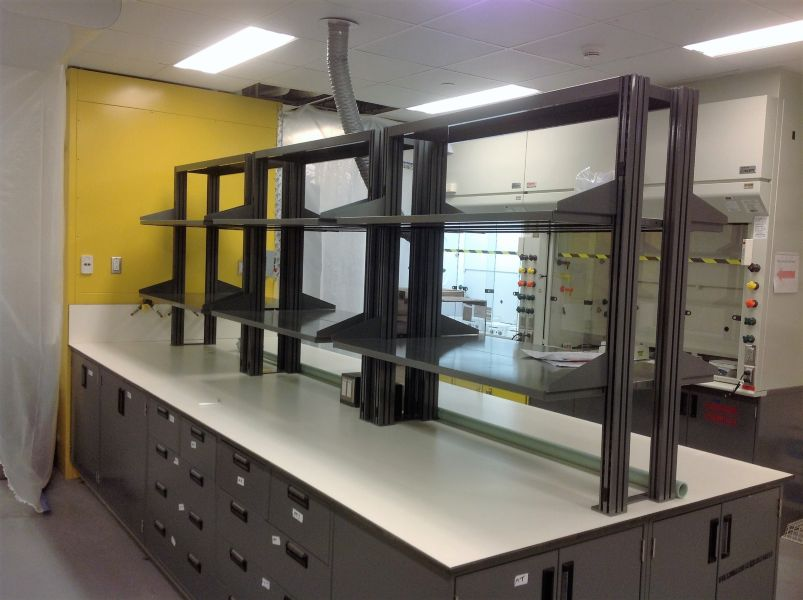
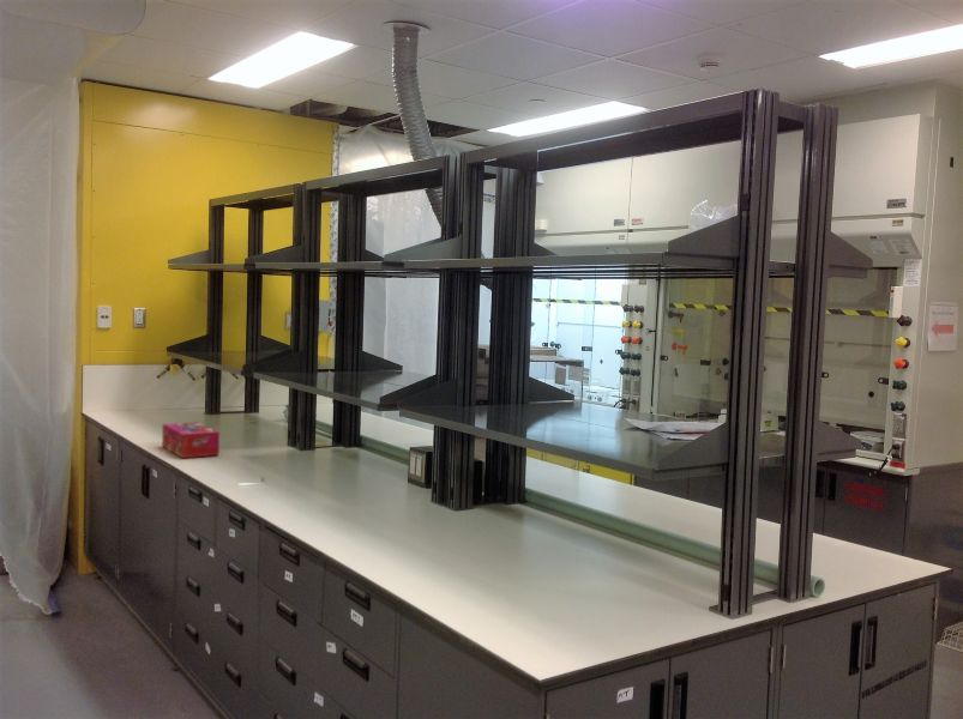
+ tissue box [161,422,221,459]
